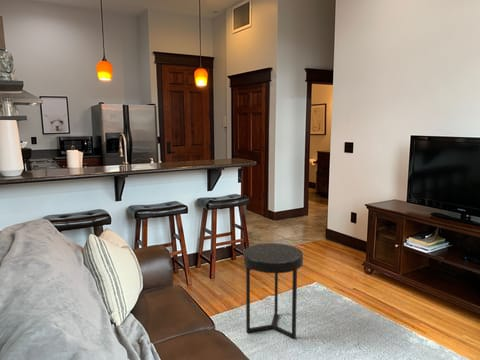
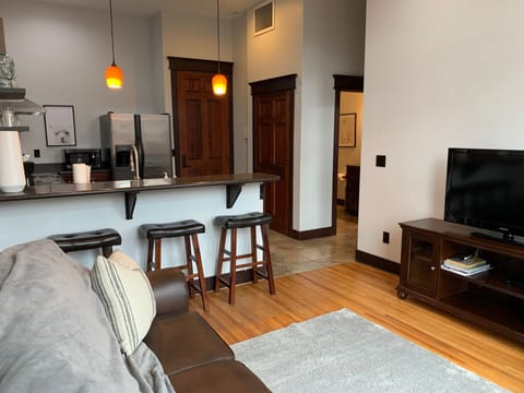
- side table [243,242,304,340]
